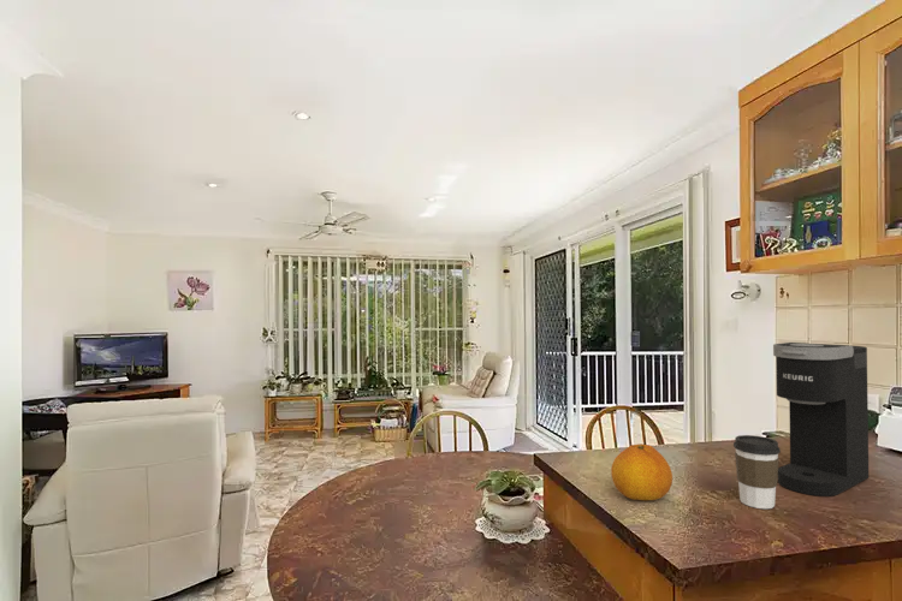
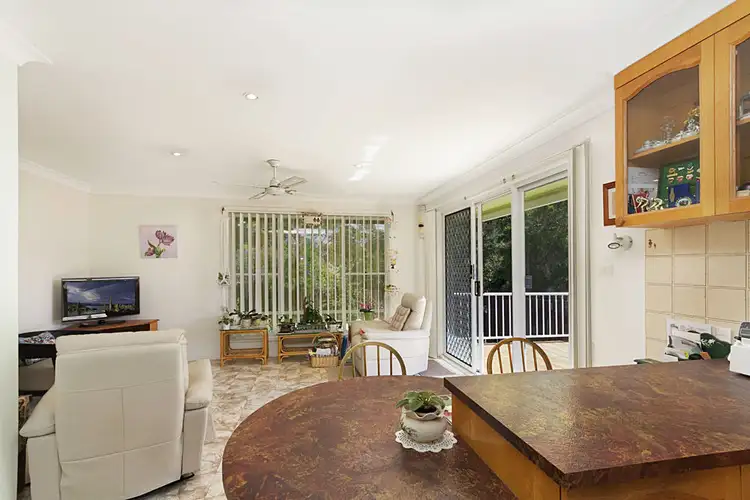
- coffee cup [732,434,782,510]
- fruit [610,442,673,501]
- coffee maker [772,341,870,498]
